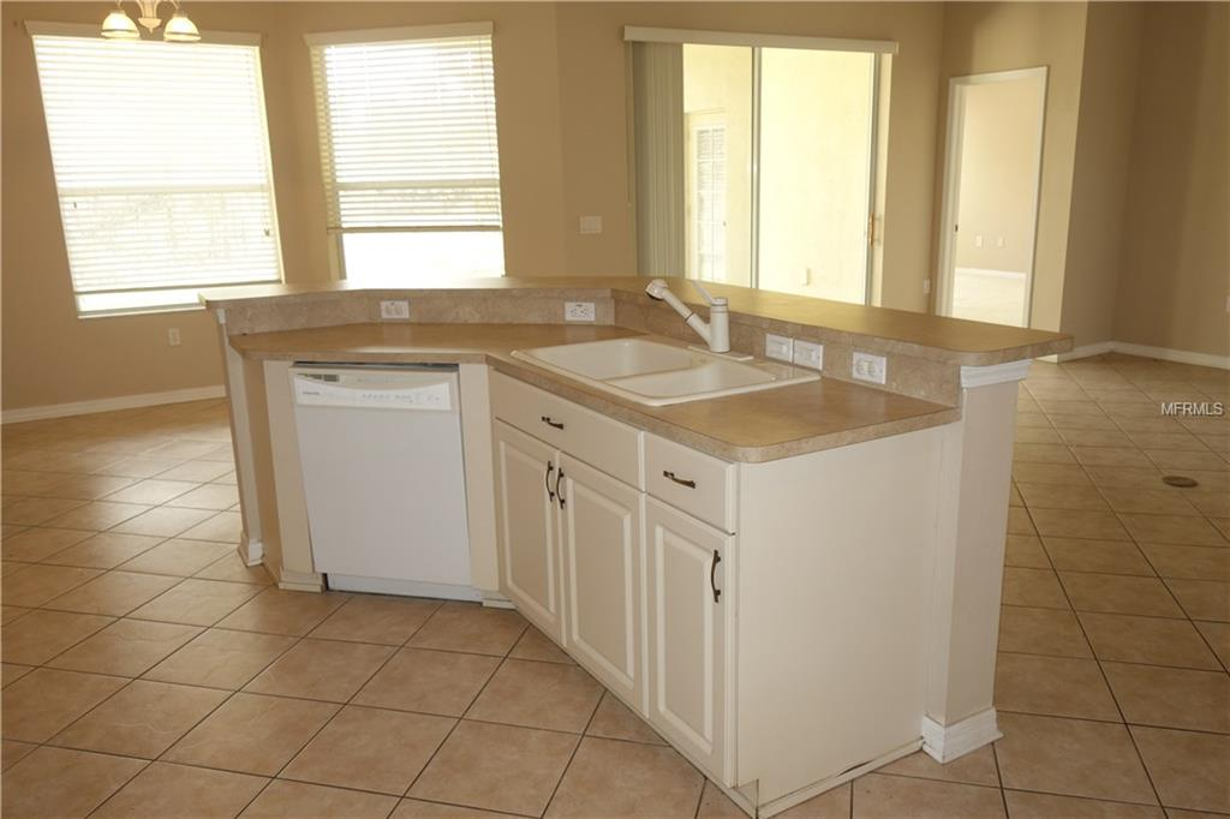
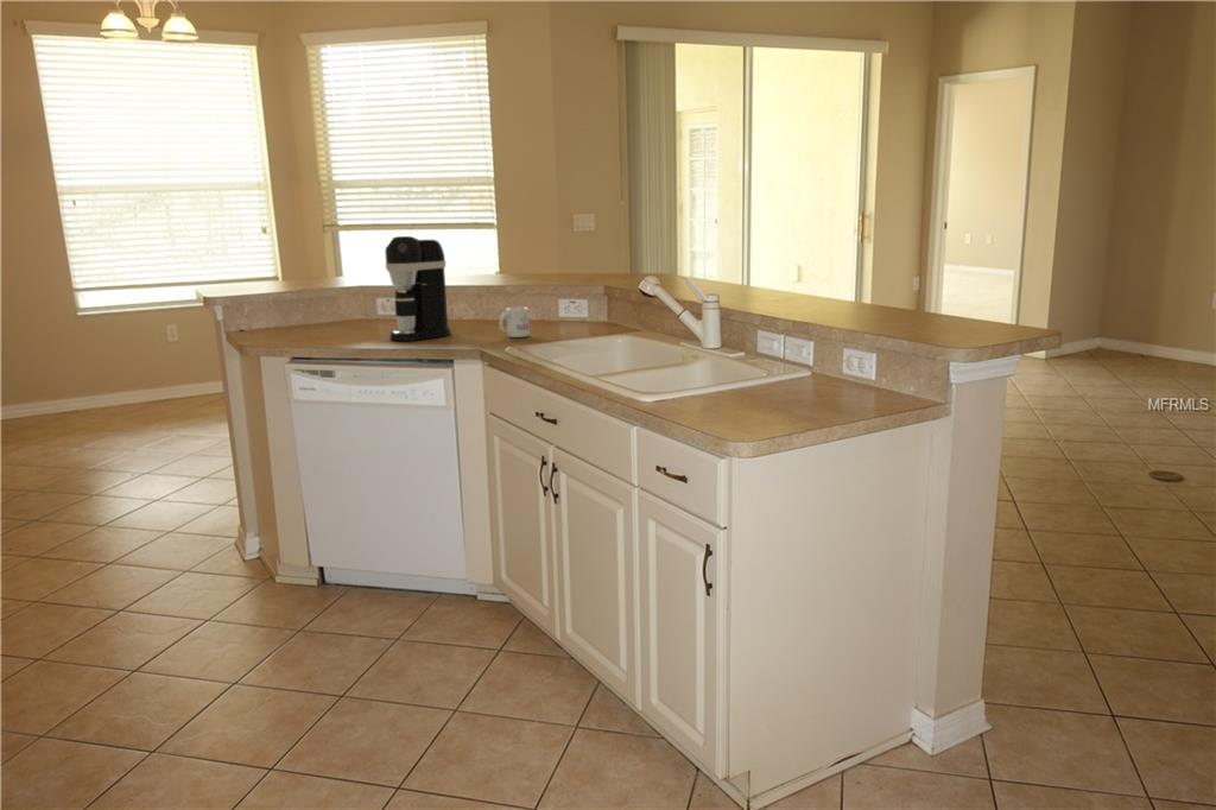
+ mug [498,305,531,338]
+ coffee maker [384,234,452,342]
